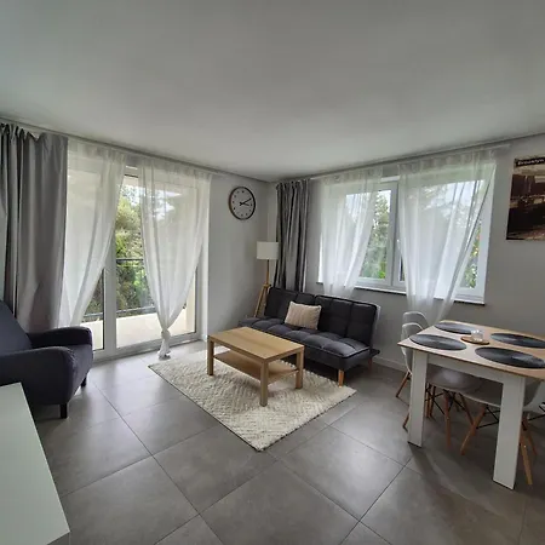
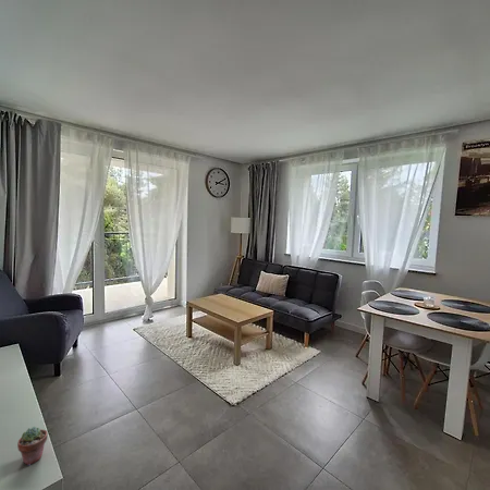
+ potted succulent [16,426,49,467]
